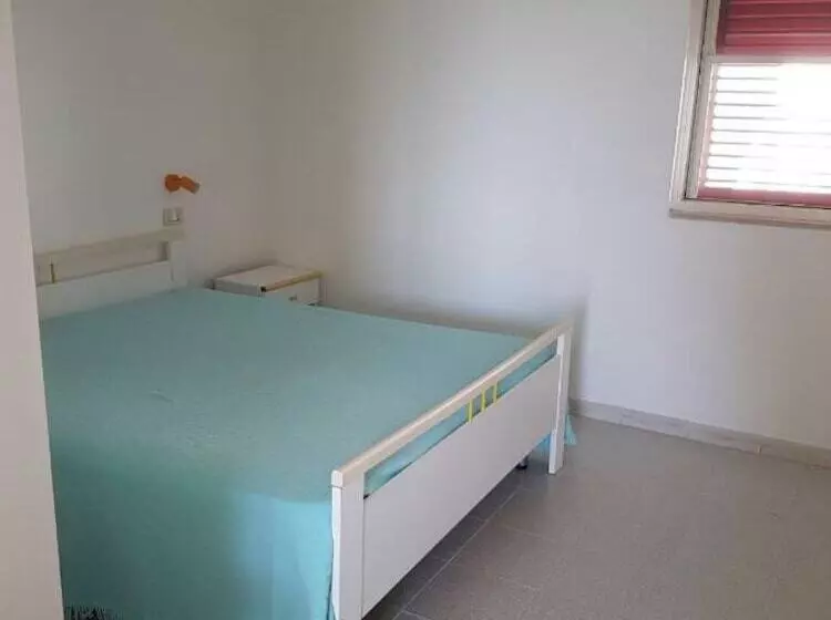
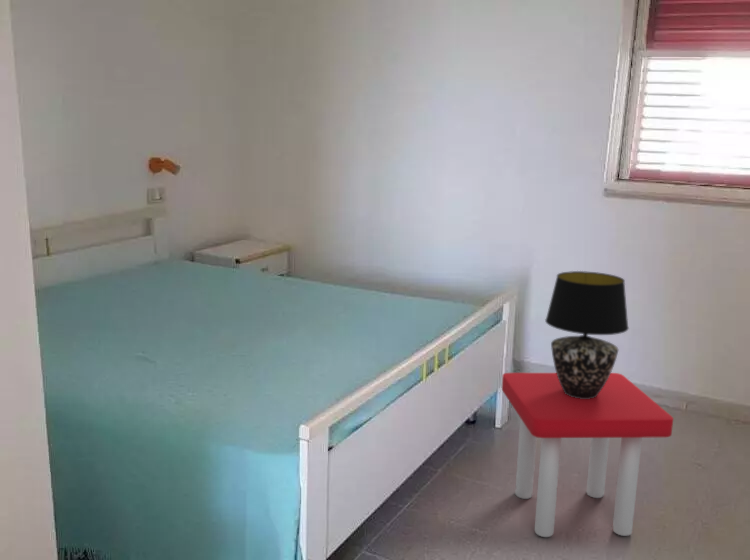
+ stool [501,372,674,538]
+ table lamp [544,270,630,399]
